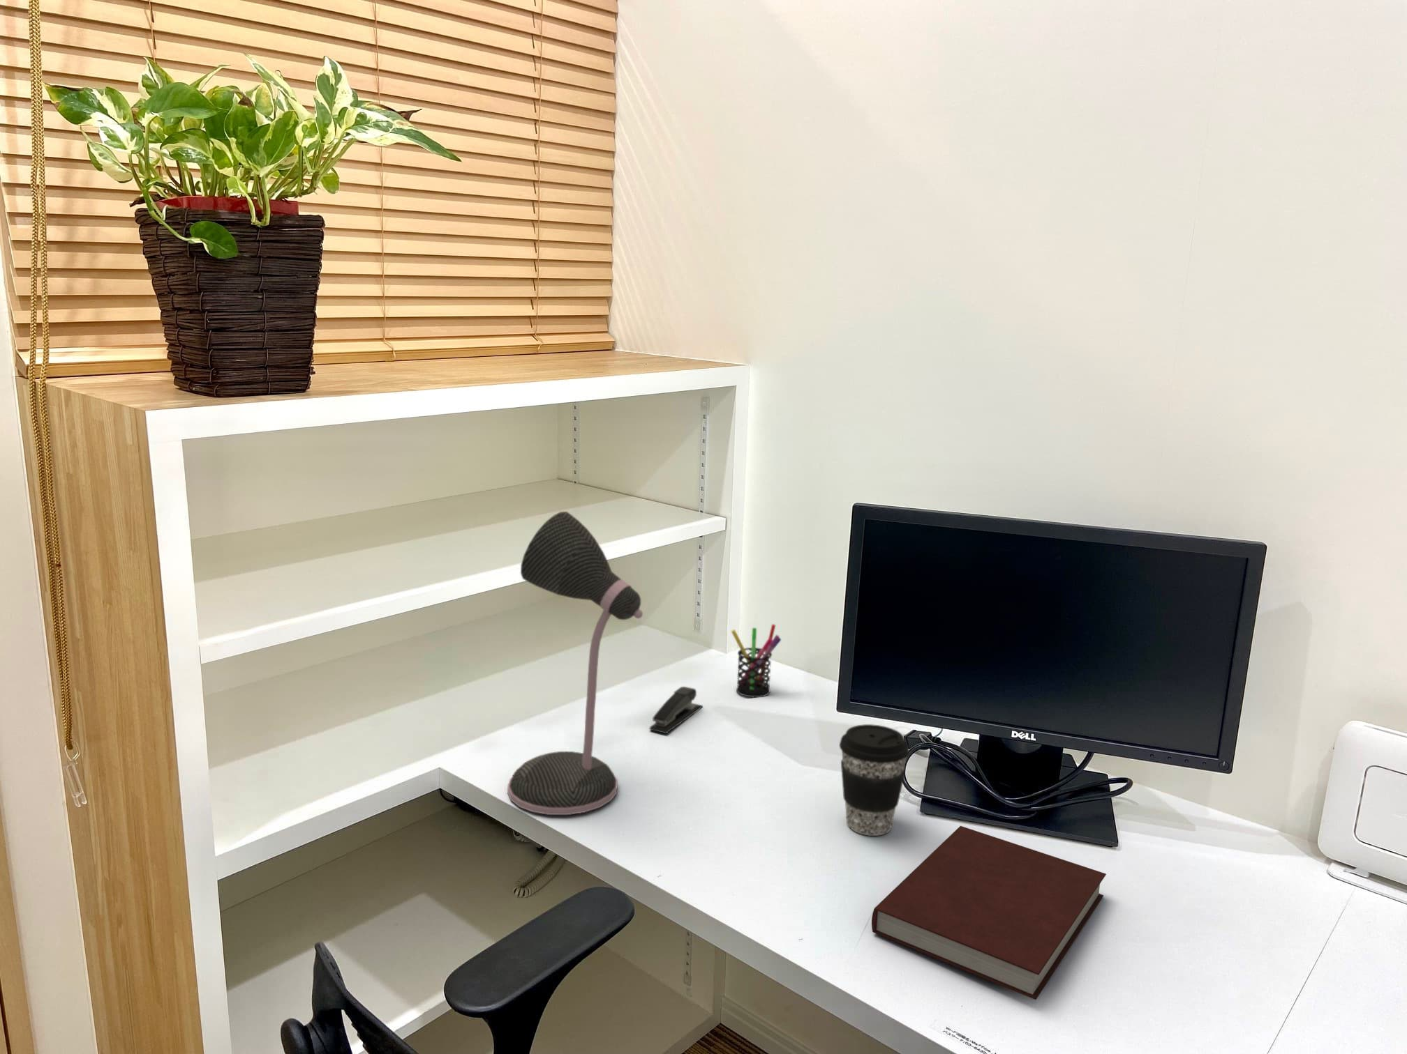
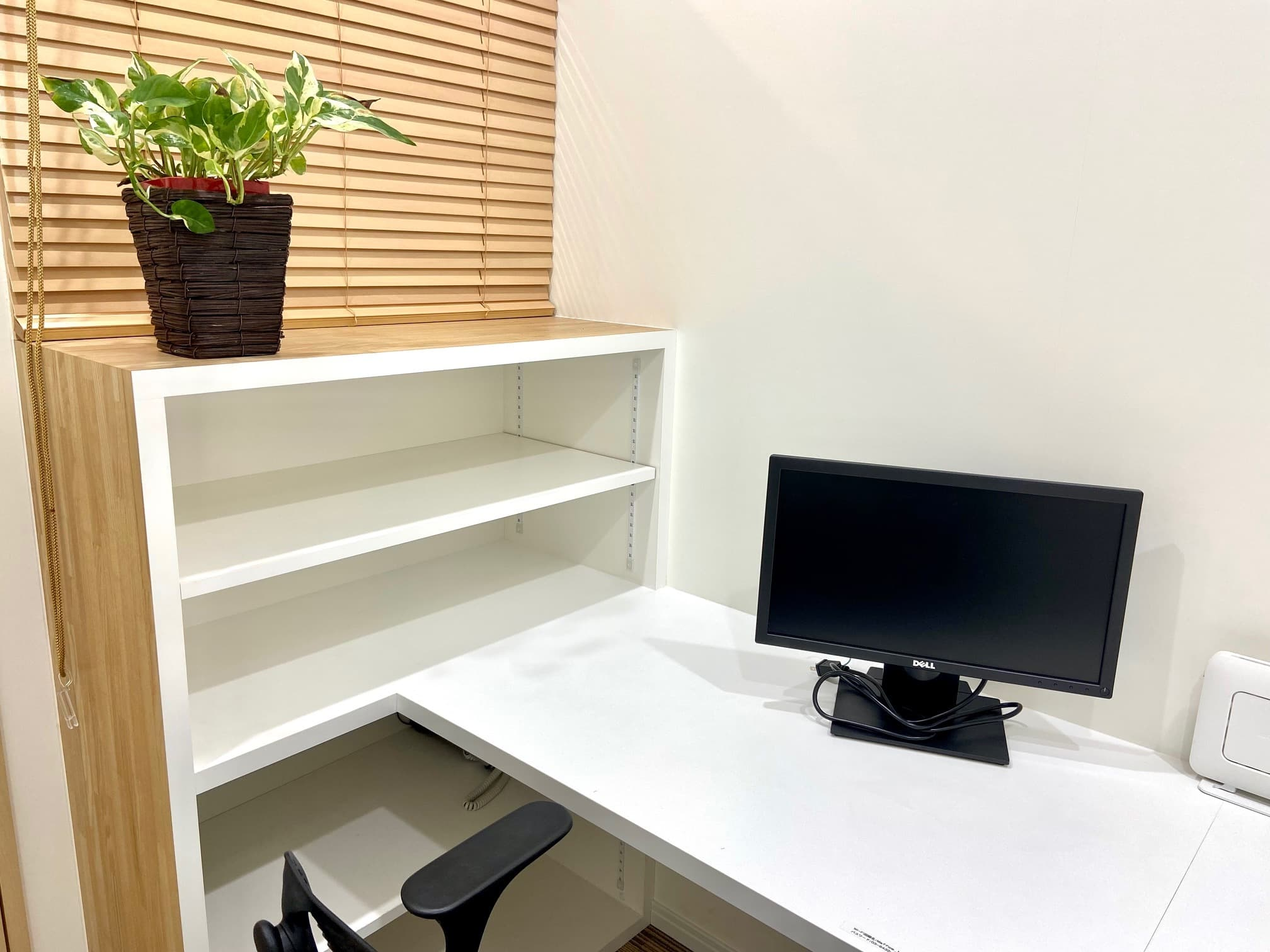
- stapler [648,686,704,734]
- coffee cup [839,724,910,837]
- notebook [871,825,1107,1001]
- desk lamp [506,512,644,816]
- pen holder [731,623,782,698]
